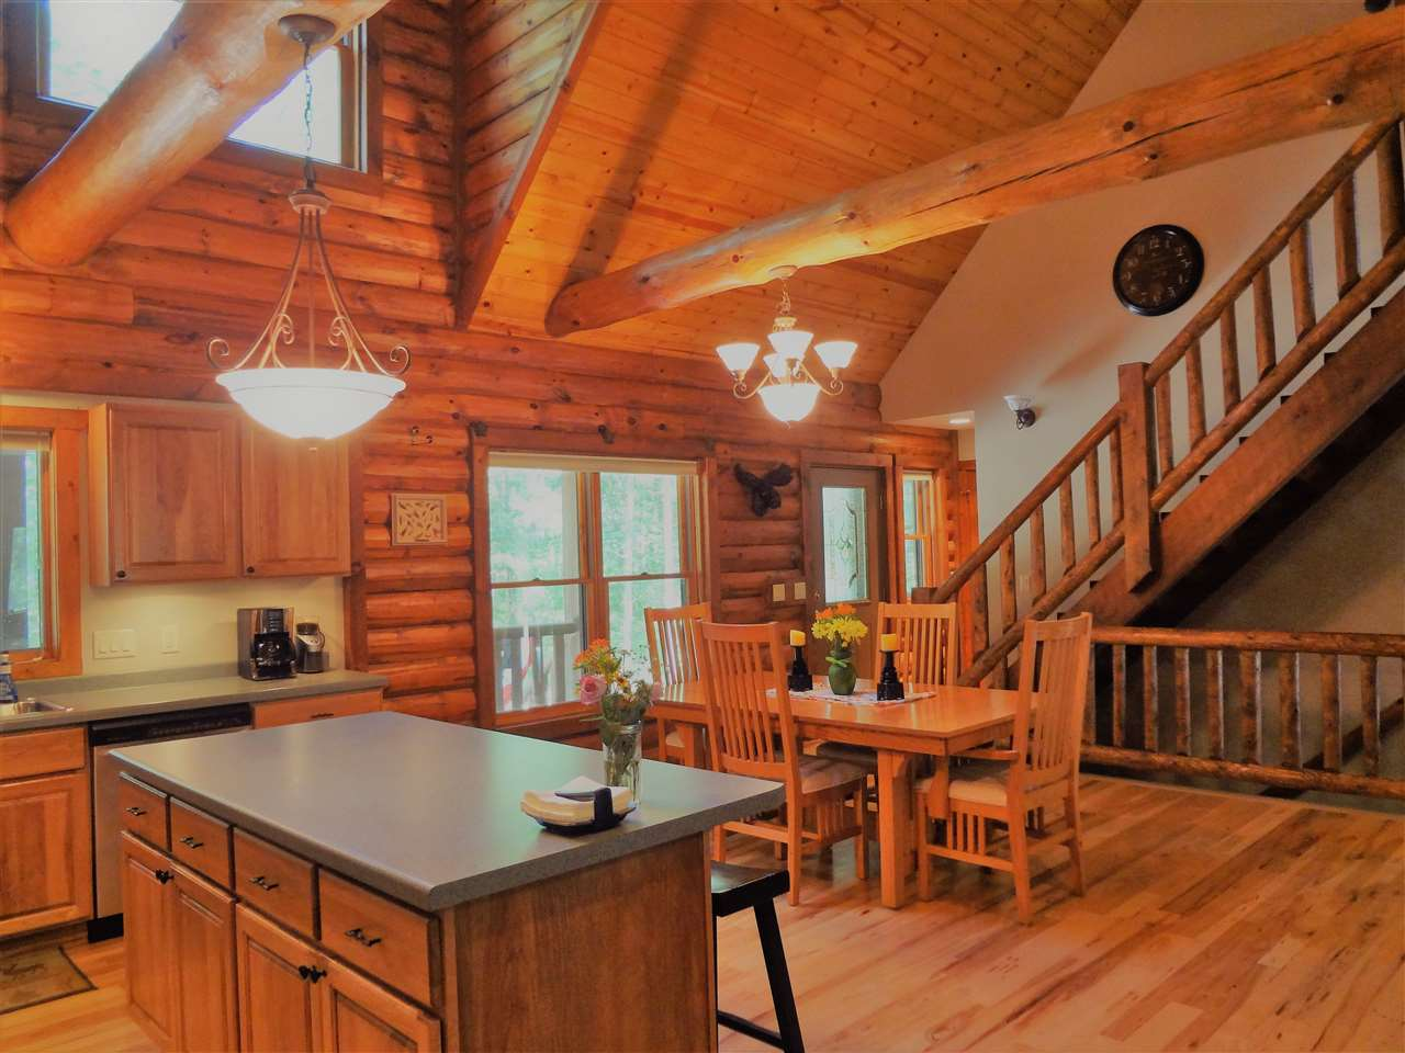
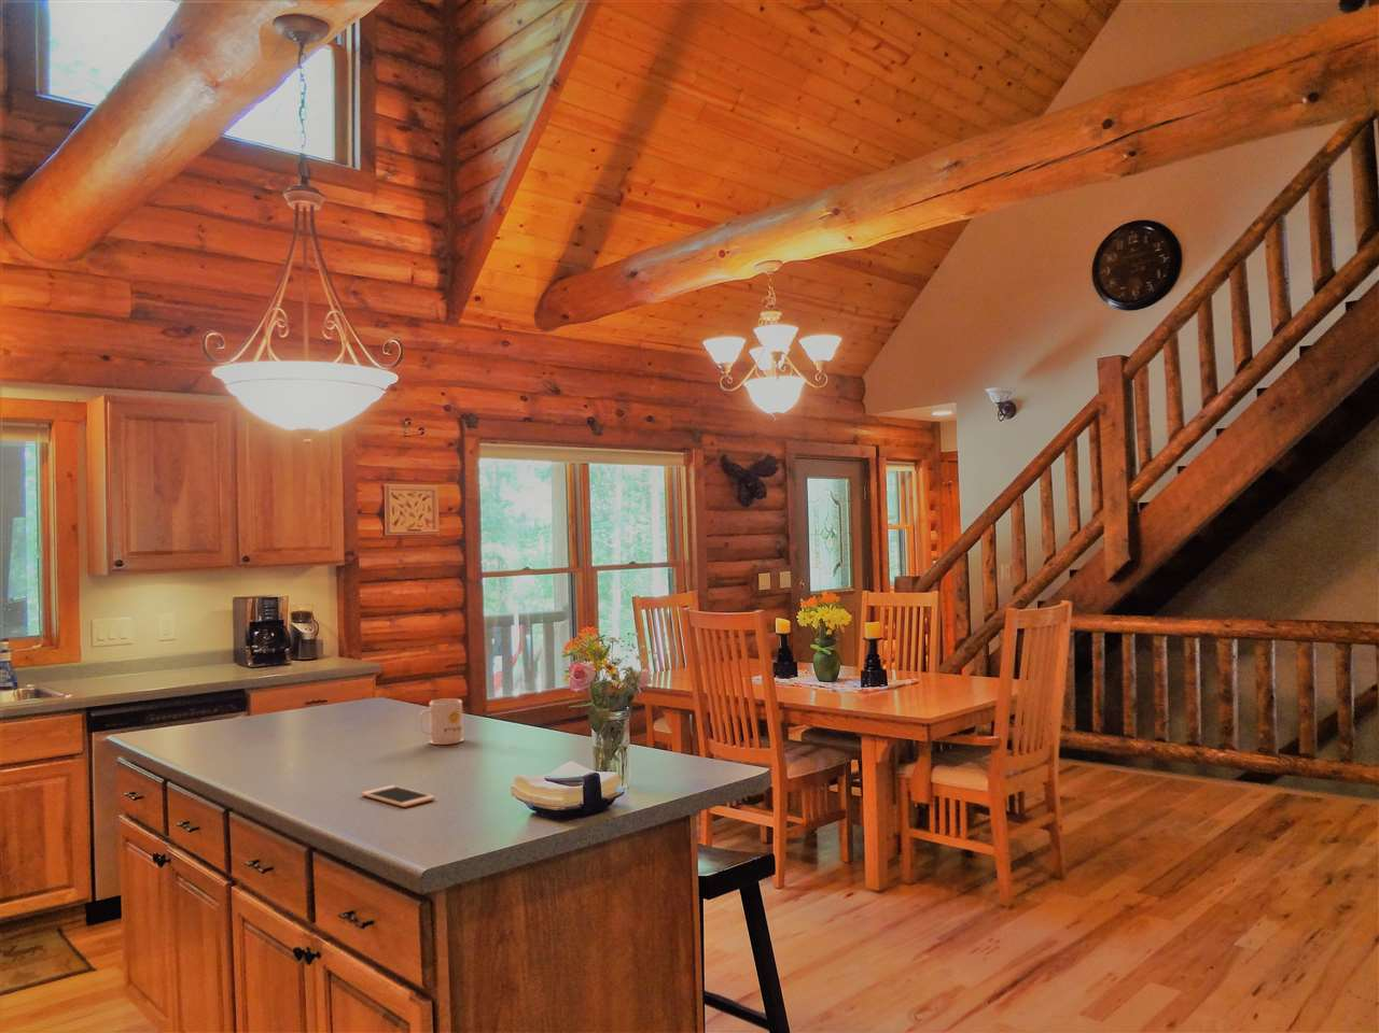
+ mug [418,698,466,745]
+ cell phone [360,785,437,808]
